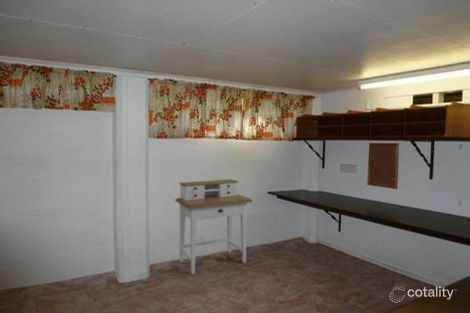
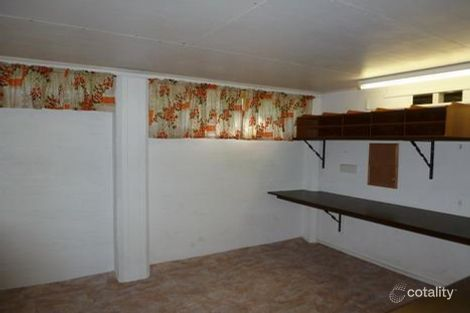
- desk [174,178,253,275]
